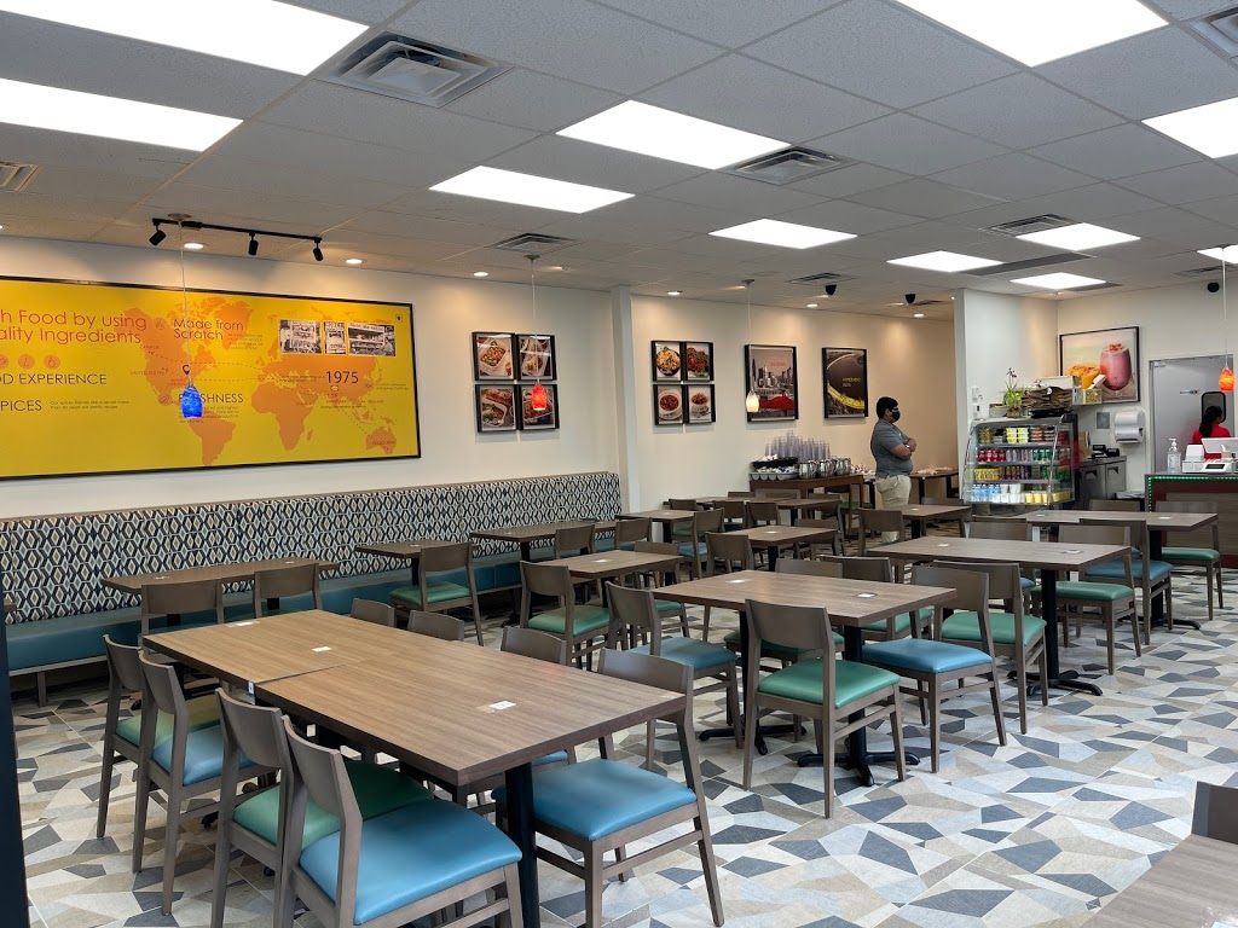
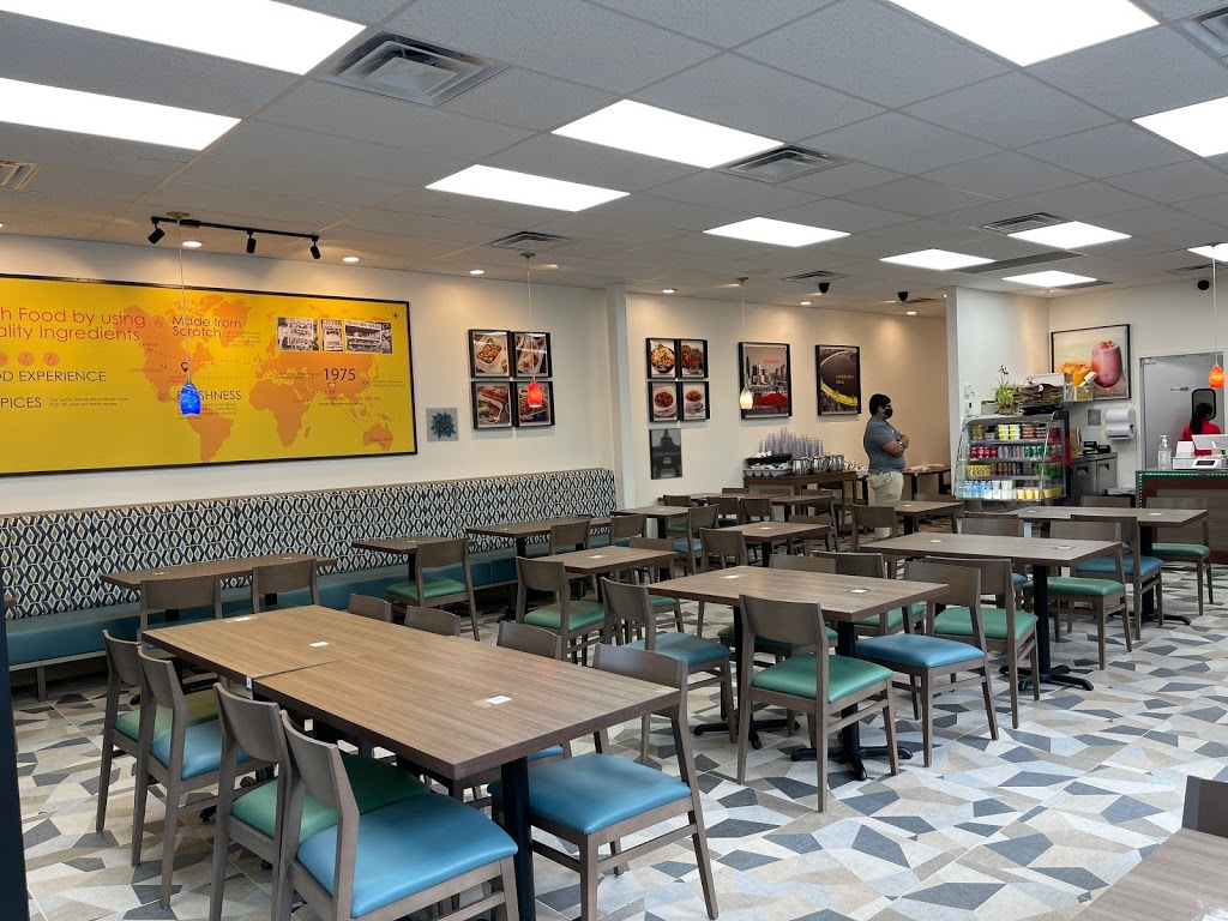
+ wall art [648,427,684,481]
+ wall art [425,407,460,444]
